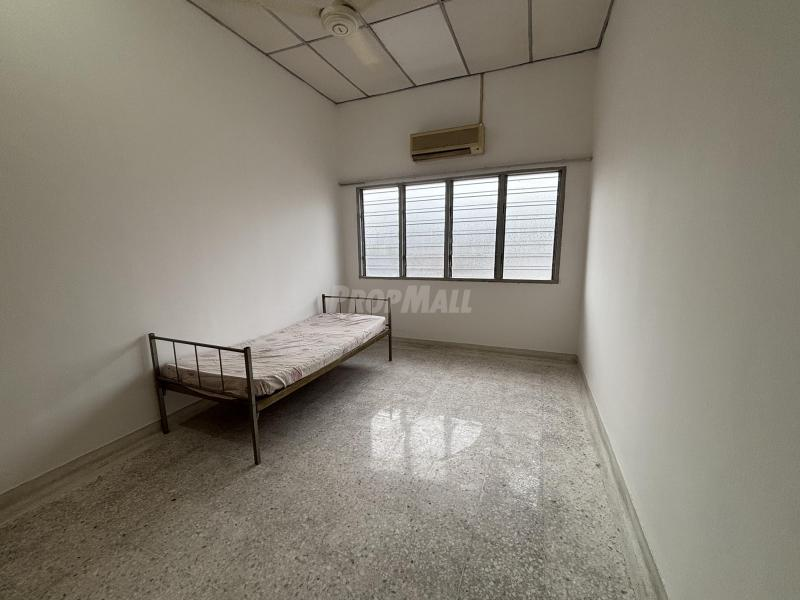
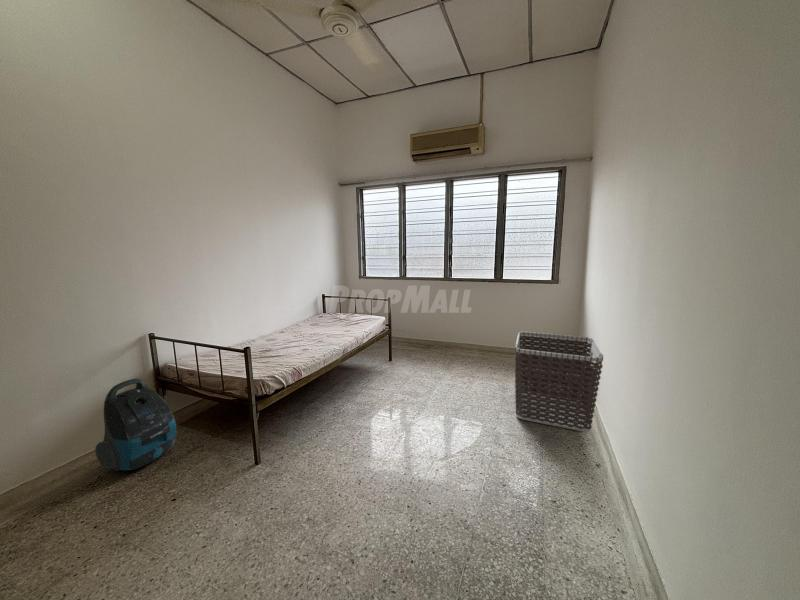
+ clothes hamper [514,330,604,433]
+ vacuum cleaner [94,377,178,472]
